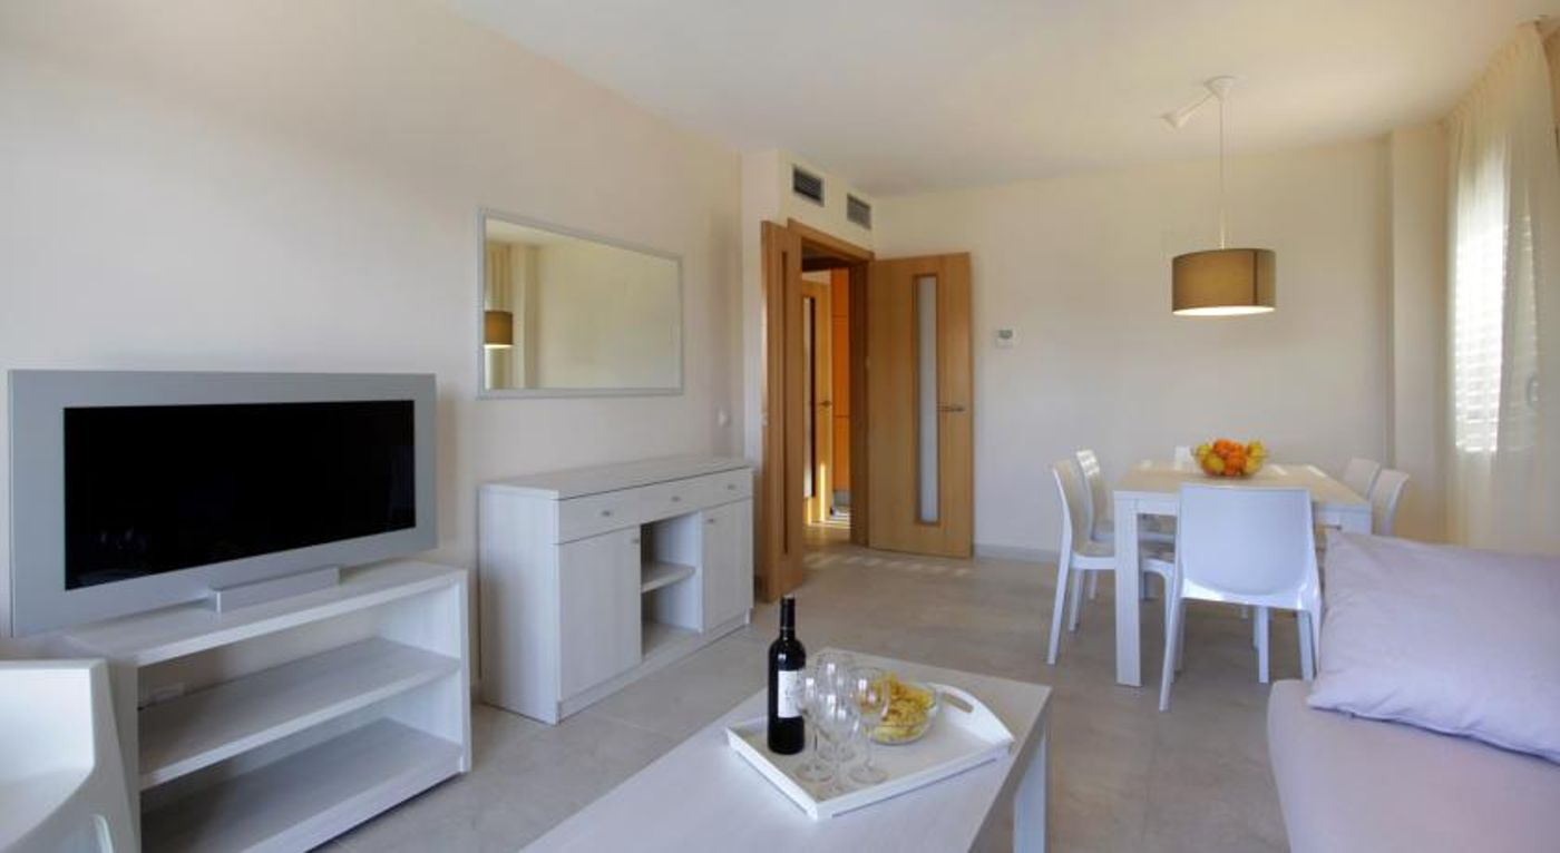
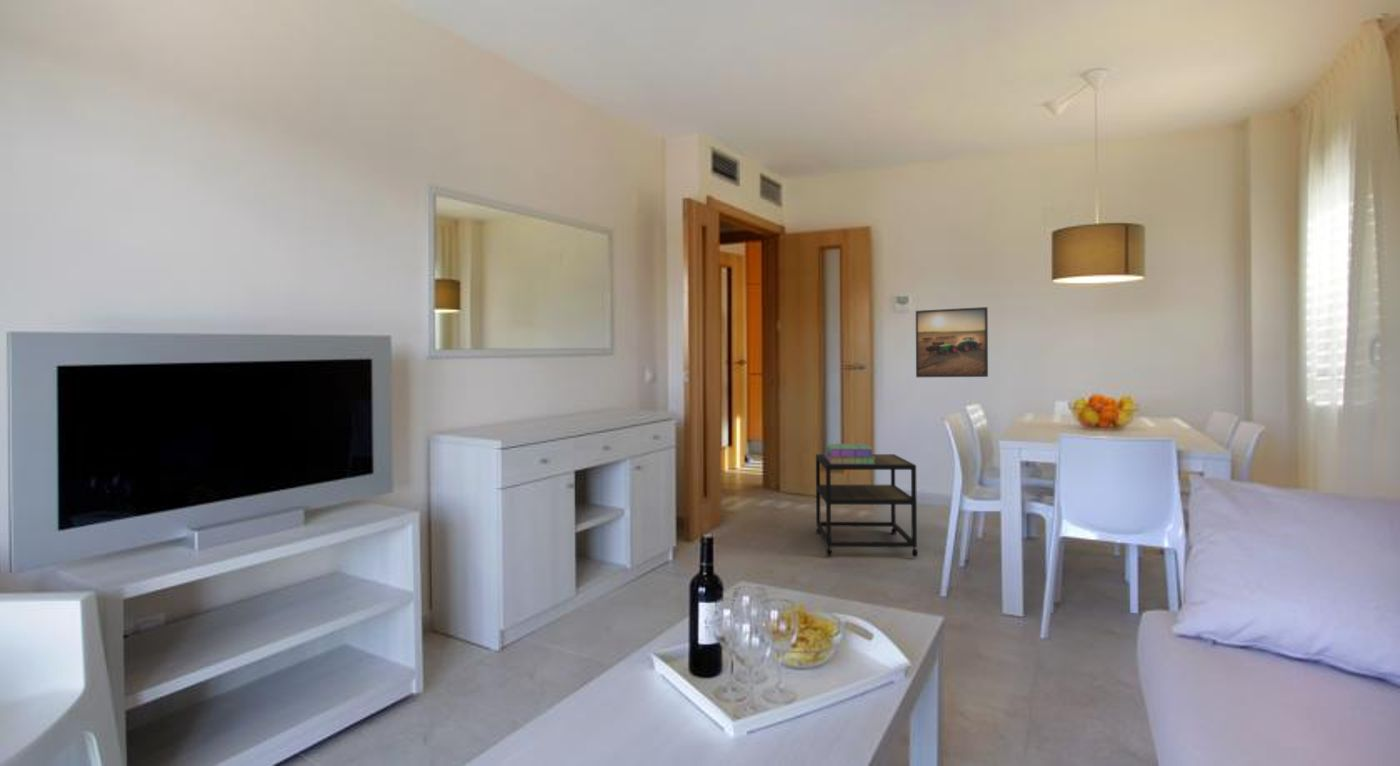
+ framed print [915,306,989,378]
+ stack of books [824,443,875,464]
+ side table [815,453,919,558]
